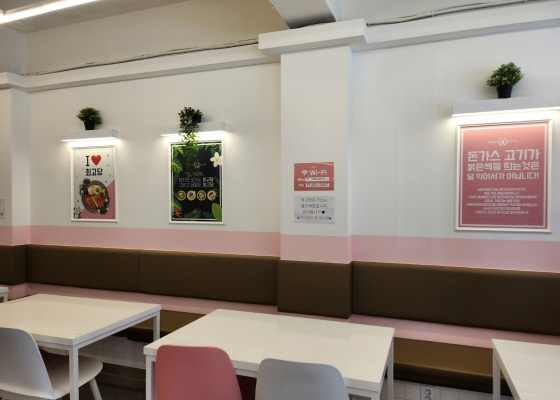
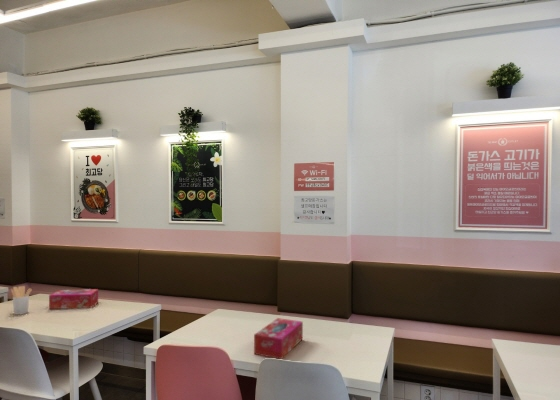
+ tissue box [48,288,99,310]
+ utensil holder [10,285,33,316]
+ tissue box [253,317,304,360]
